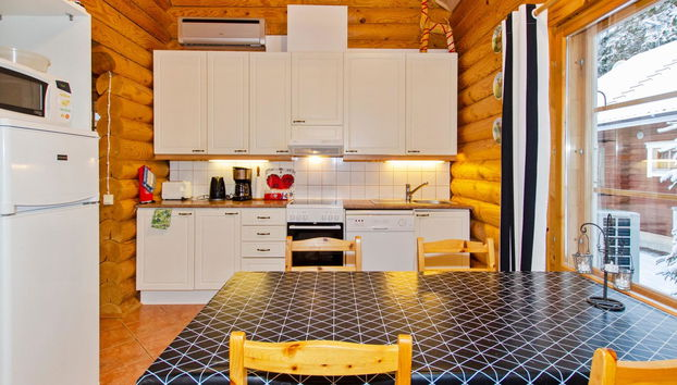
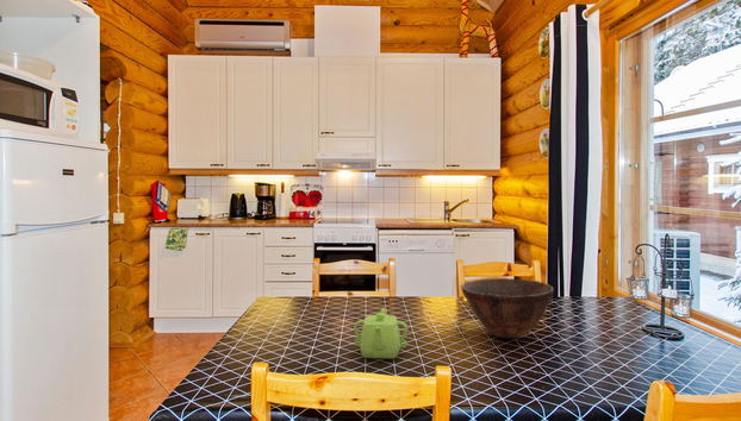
+ teapot [353,307,409,359]
+ bowl [460,277,554,339]
